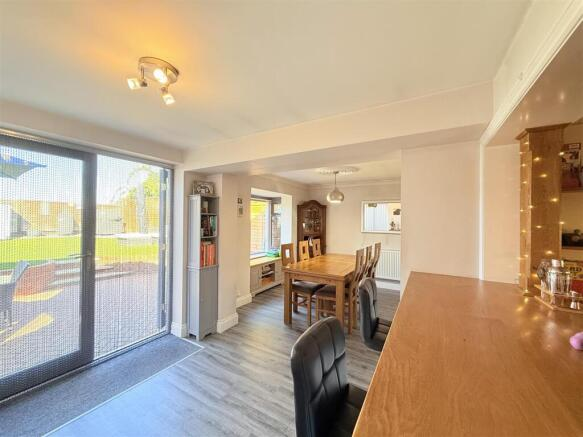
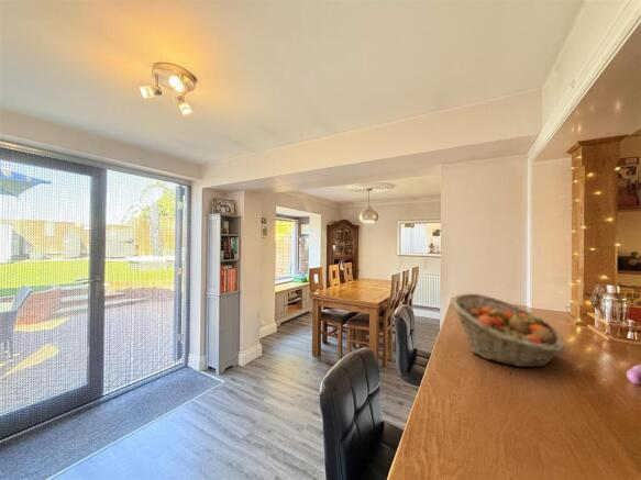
+ fruit basket [450,292,565,368]
